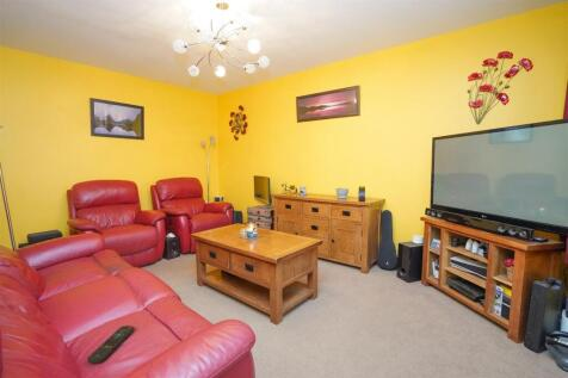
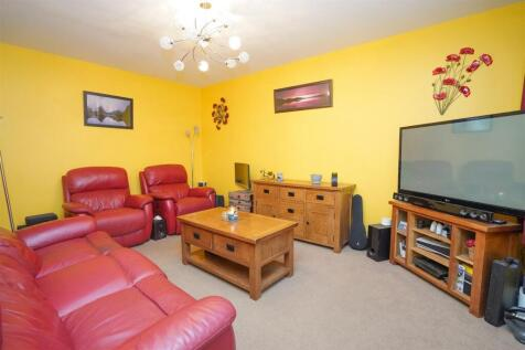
- remote control [86,324,135,365]
